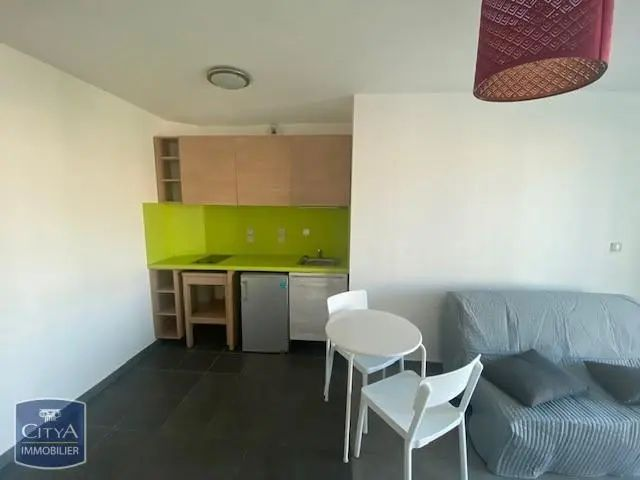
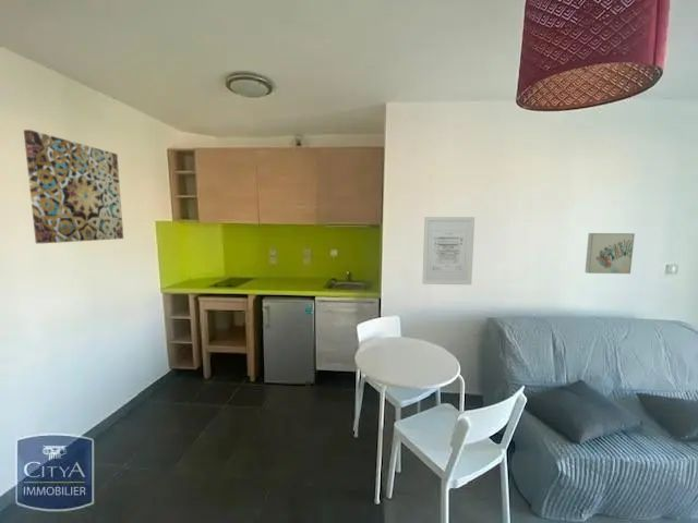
+ wall art [23,129,124,244]
+ wall art [585,232,636,275]
+ wall art [422,216,476,285]
